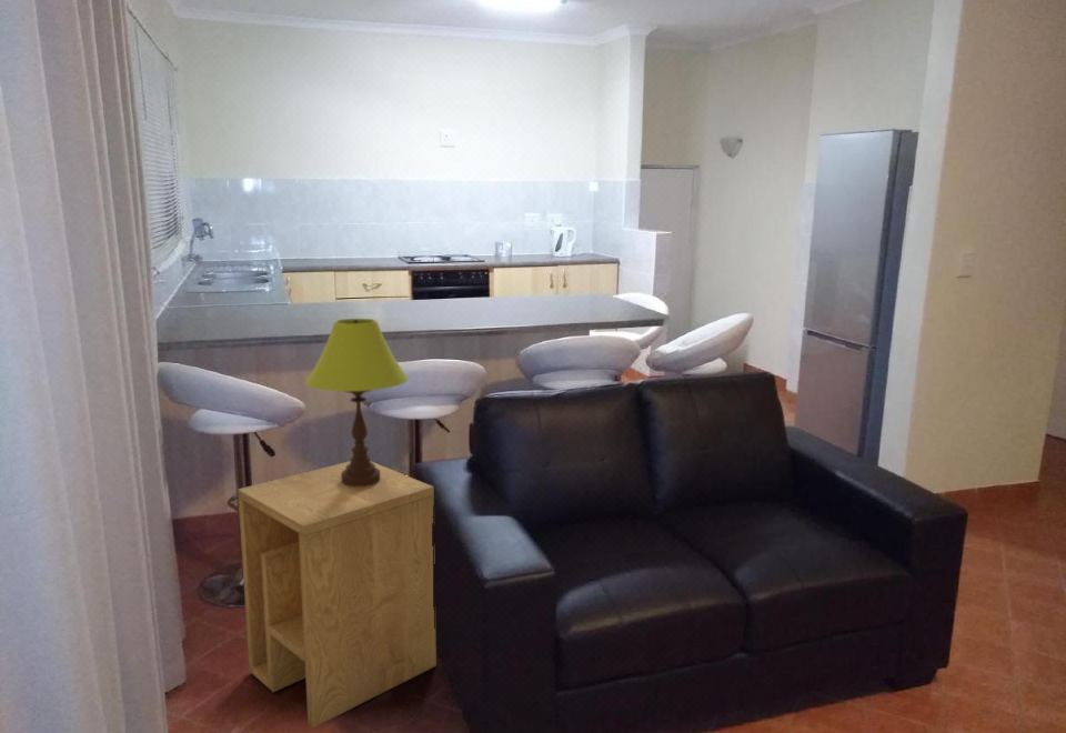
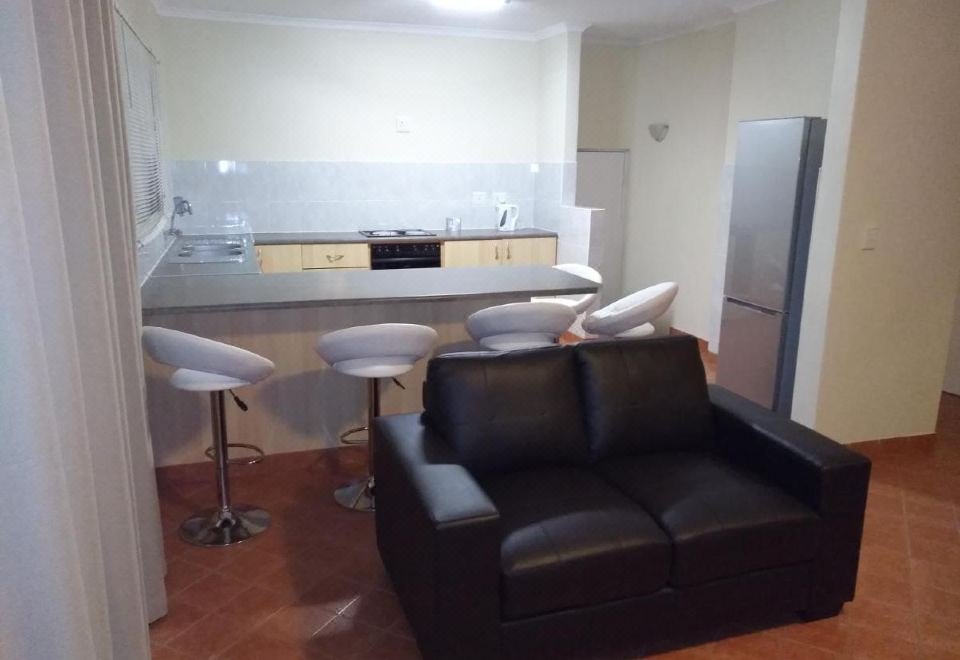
- side table [237,460,438,729]
- table lamp [304,318,410,486]
